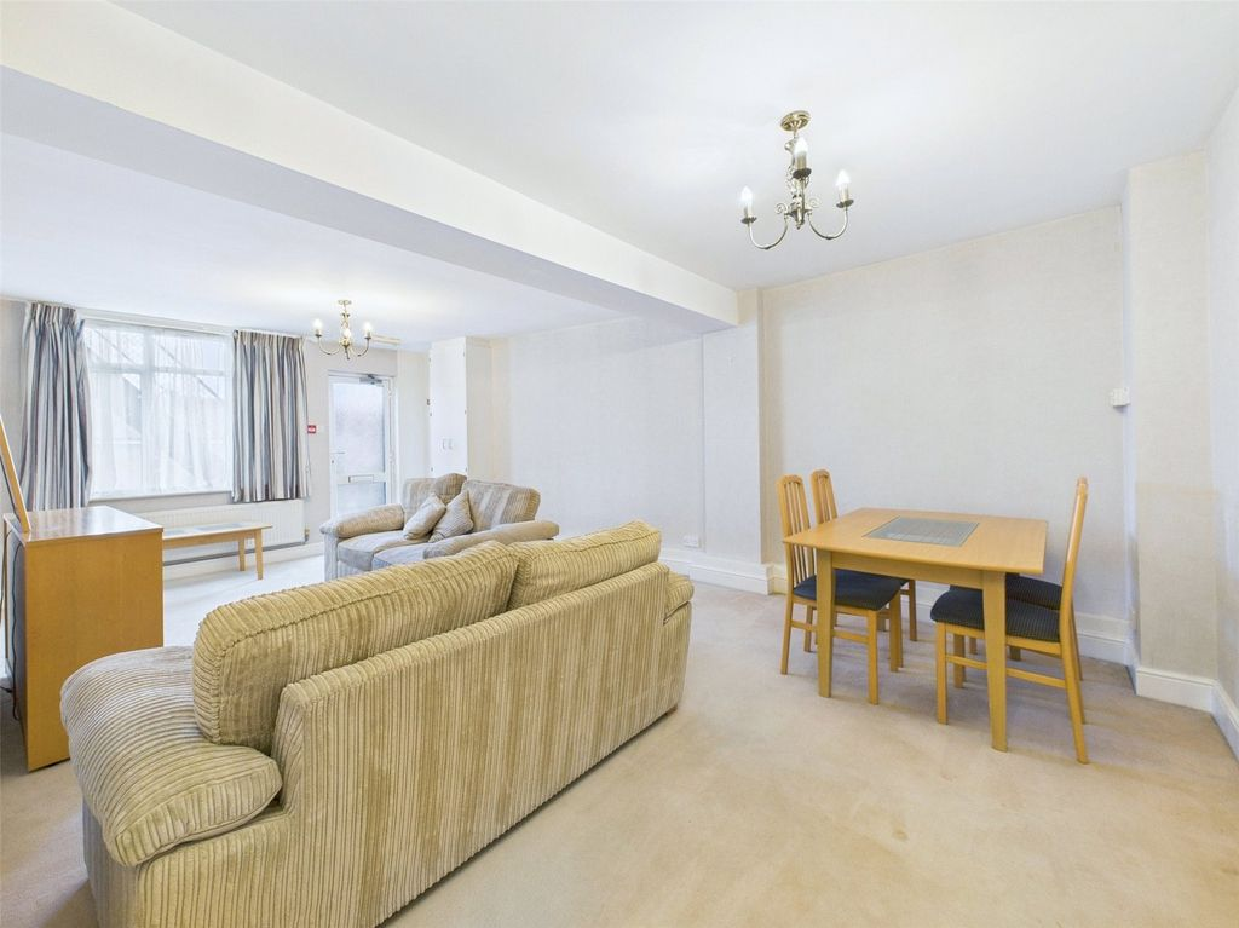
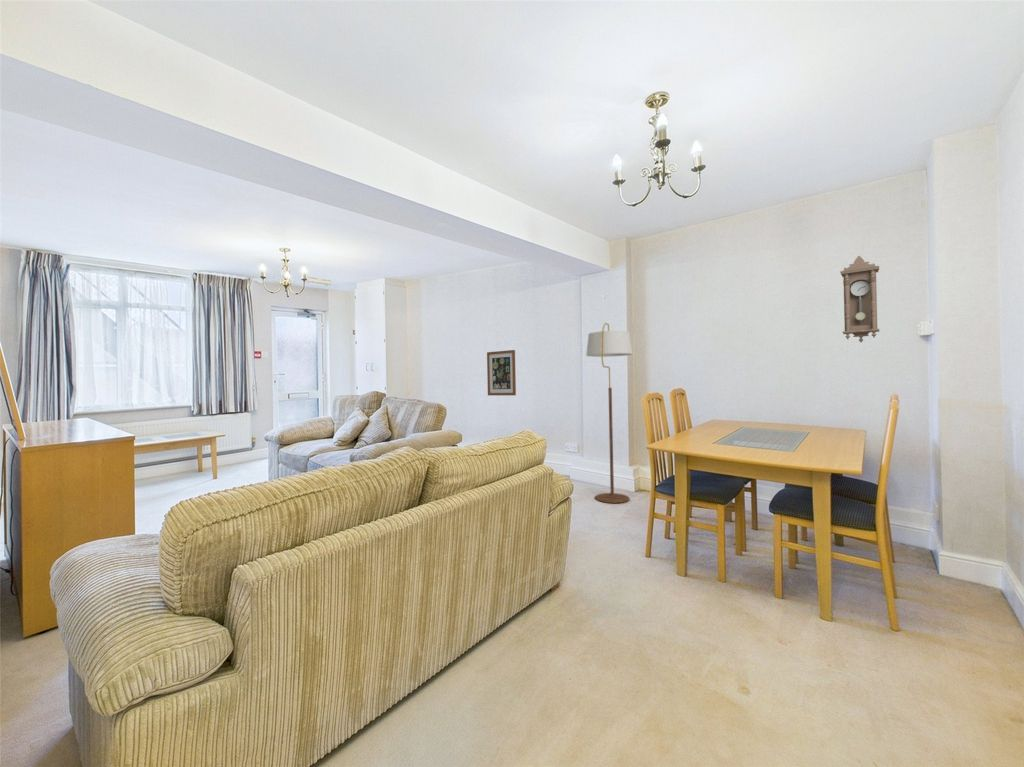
+ floor lamp [585,322,634,504]
+ wall art [486,349,517,396]
+ pendulum clock [839,255,880,343]
